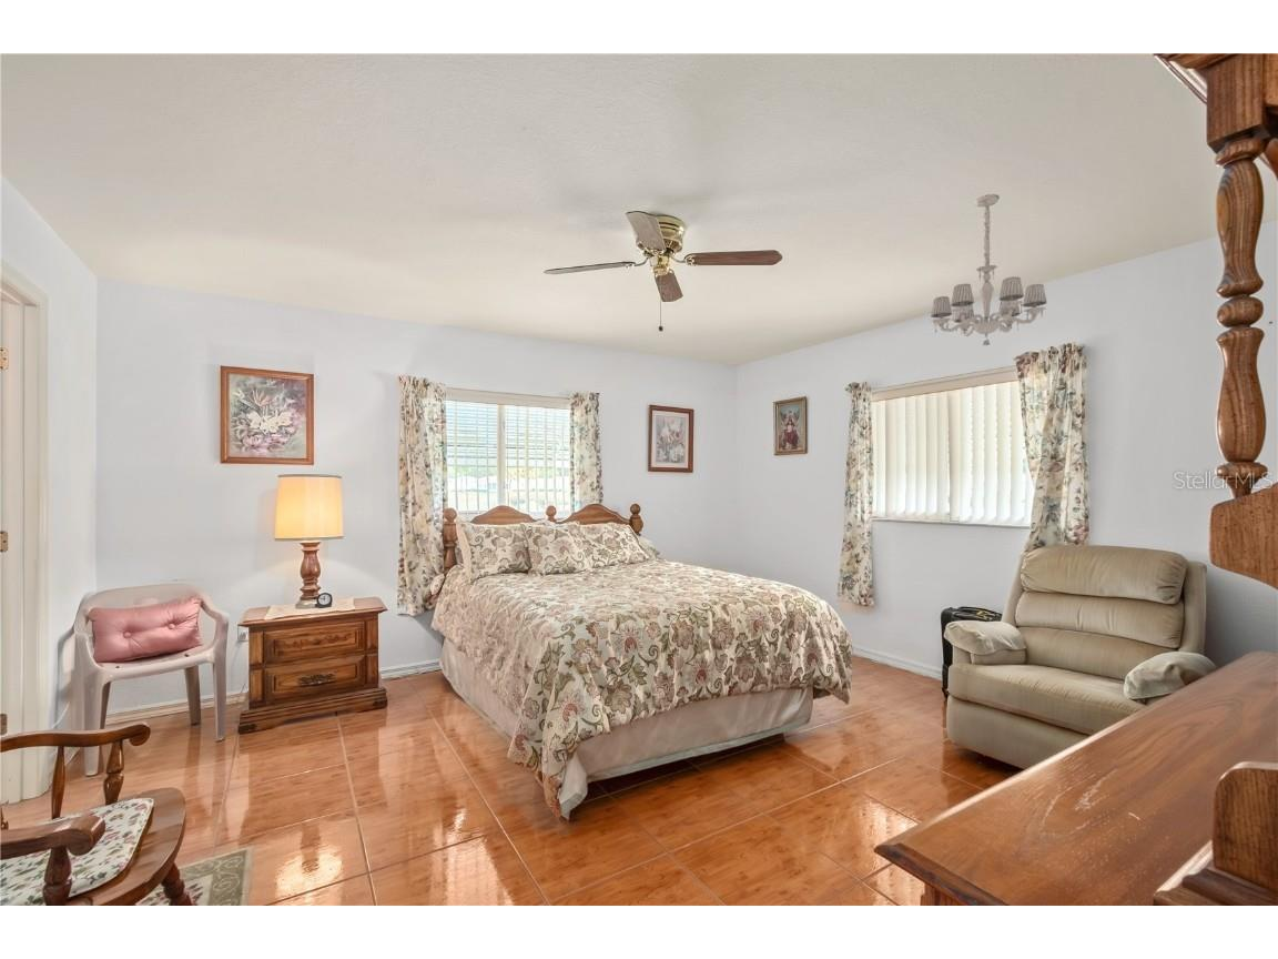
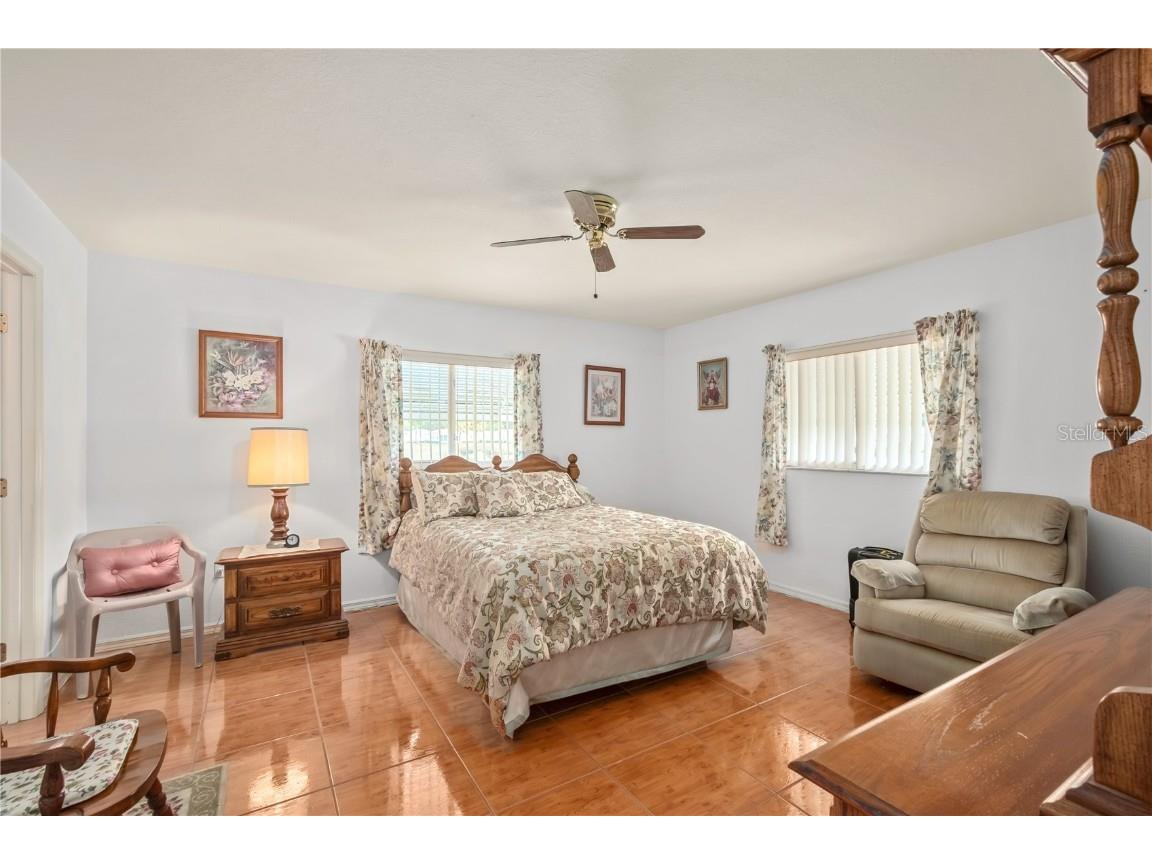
- chandelier [930,193,1048,346]
